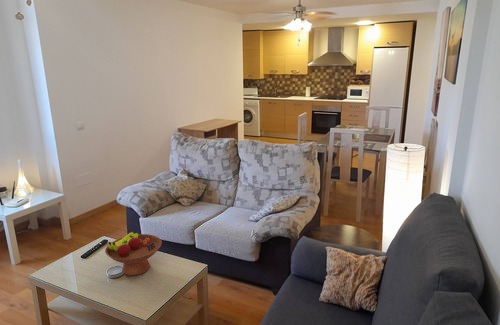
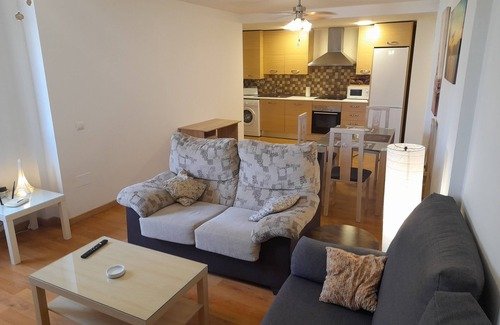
- fruit bowl [104,231,163,277]
